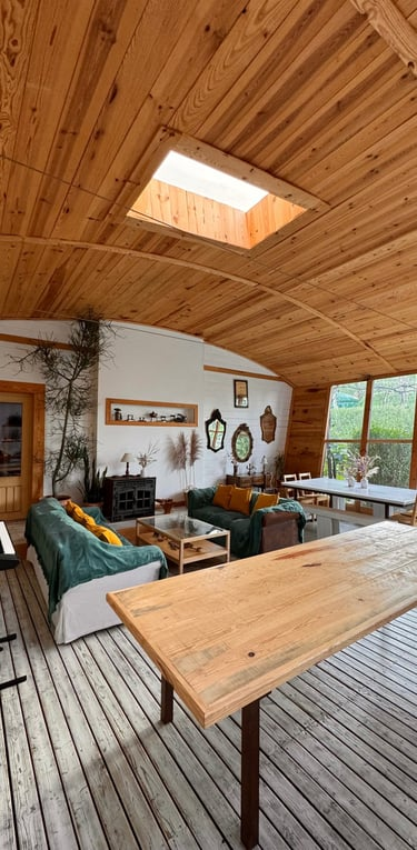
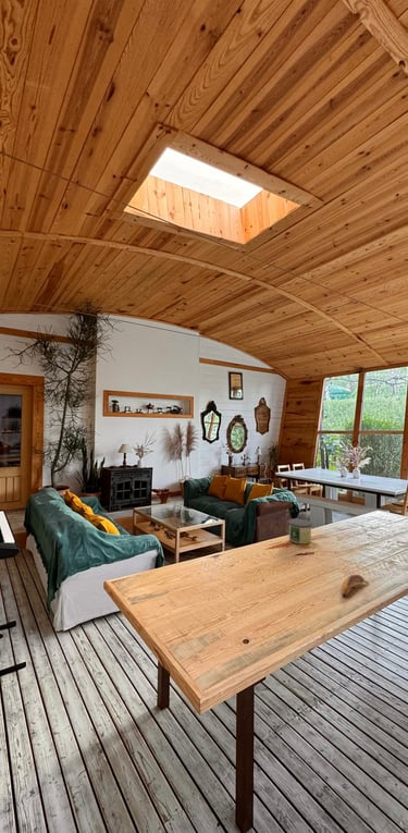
+ banana [339,574,370,597]
+ candle [287,517,313,546]
